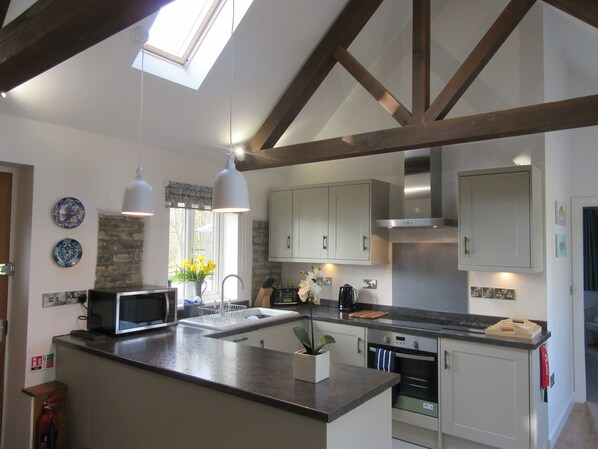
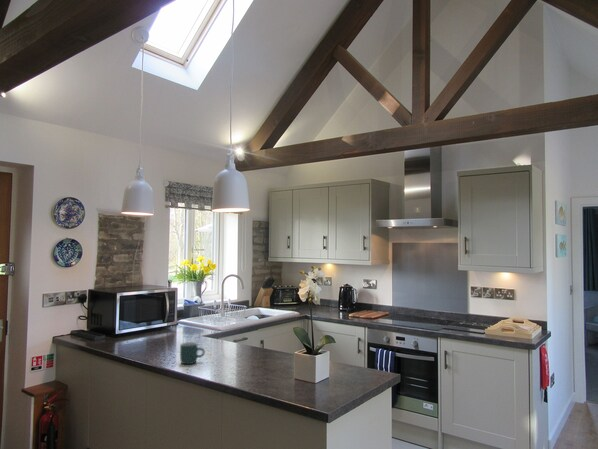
+ mug [179,341,206,365]
